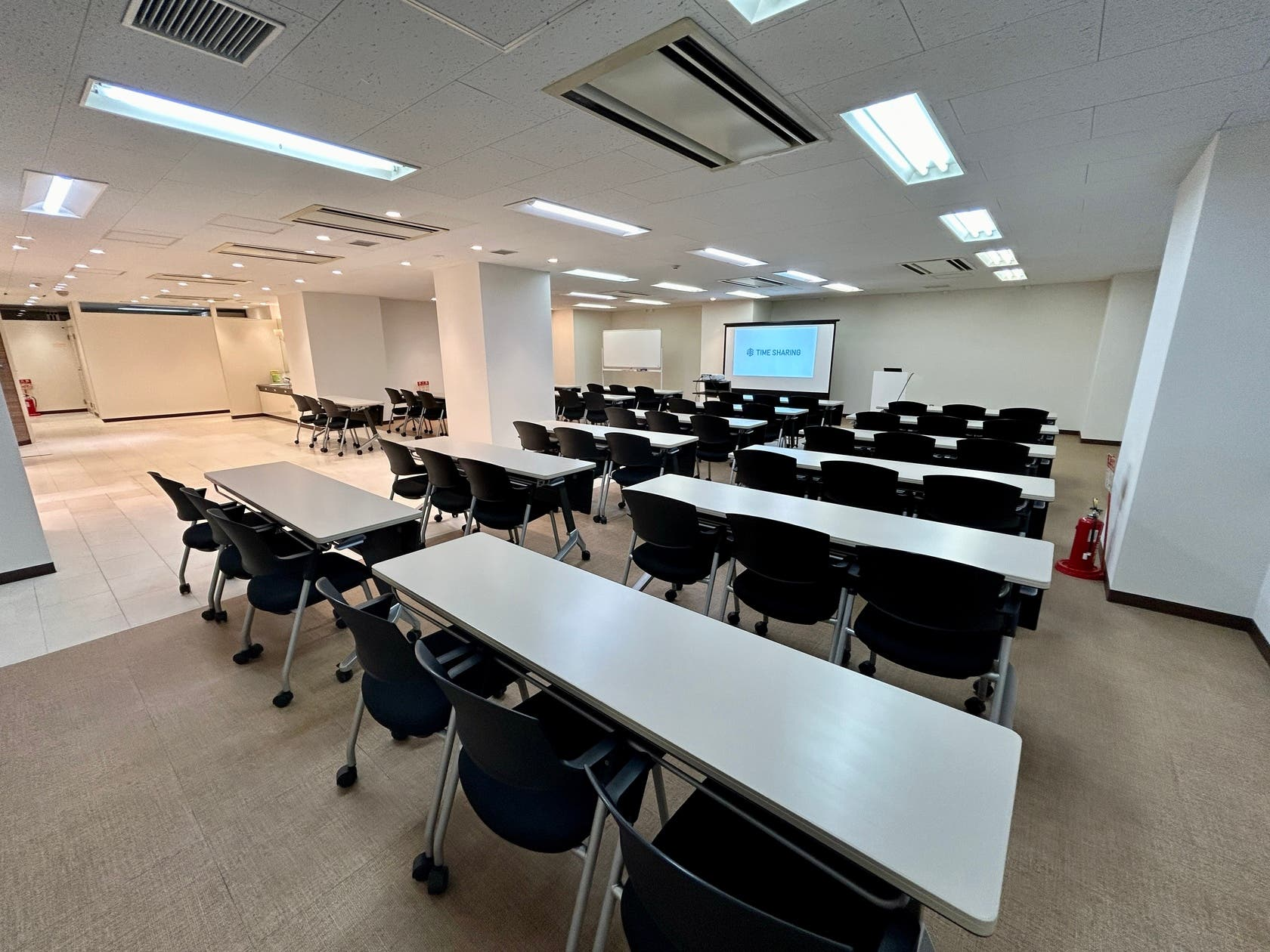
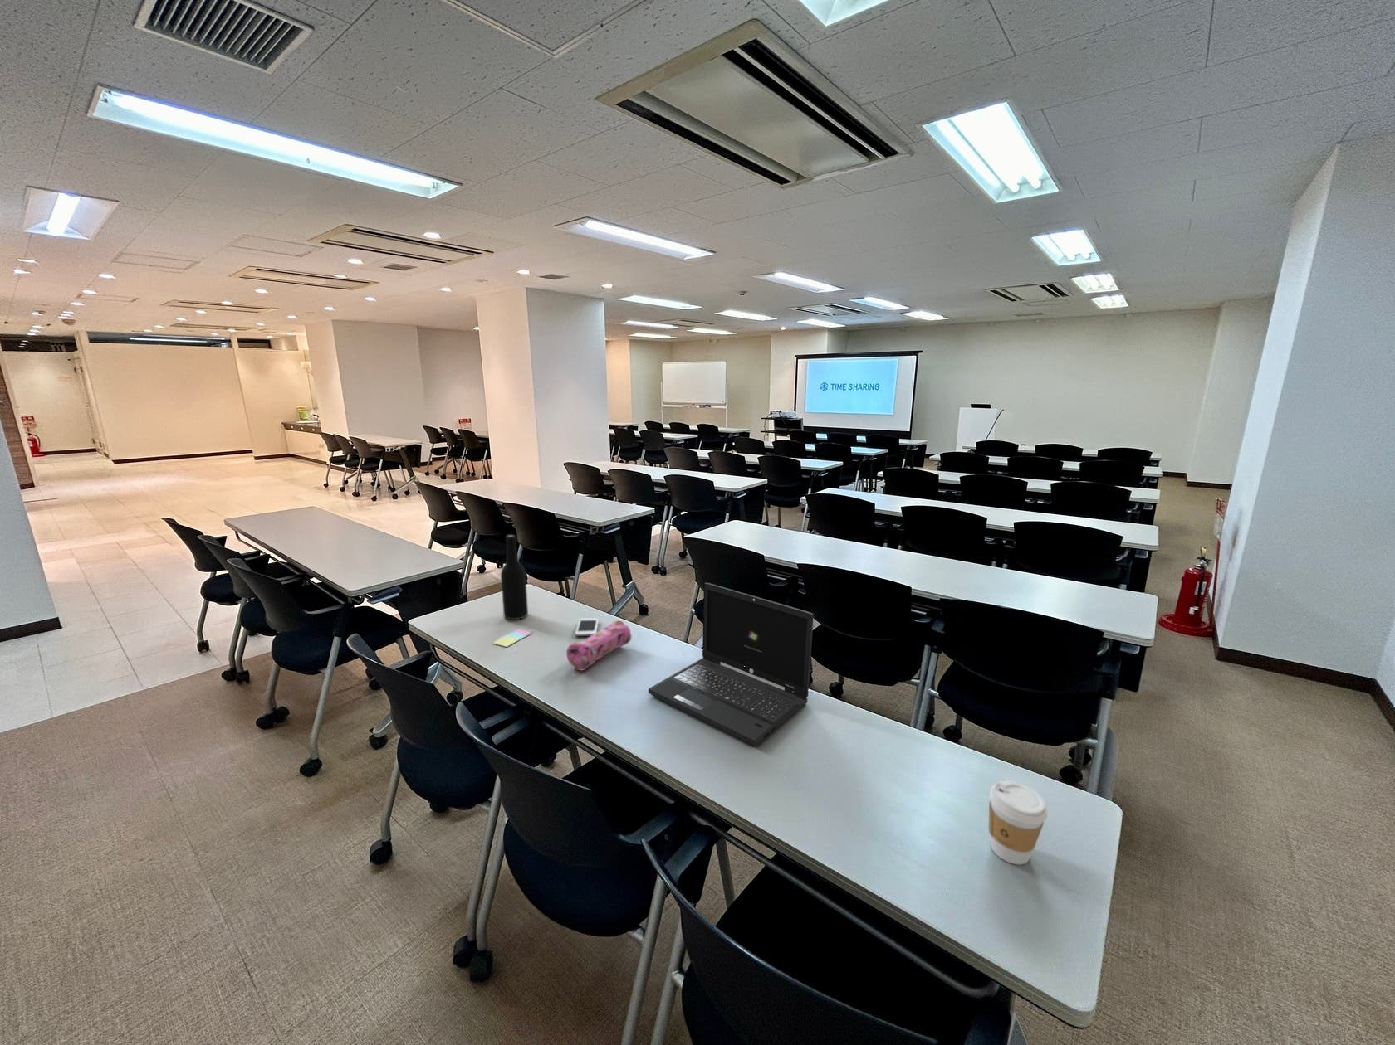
+ coffee cup [989,779,1049,866]
+ laptop [648,582,815,748]
+ sticky notes [492,629,533,648]
+ bottle [500,535,529,621]
+ pencil case [566,619,633,671]
+ smartphone [574,617,600,637]
